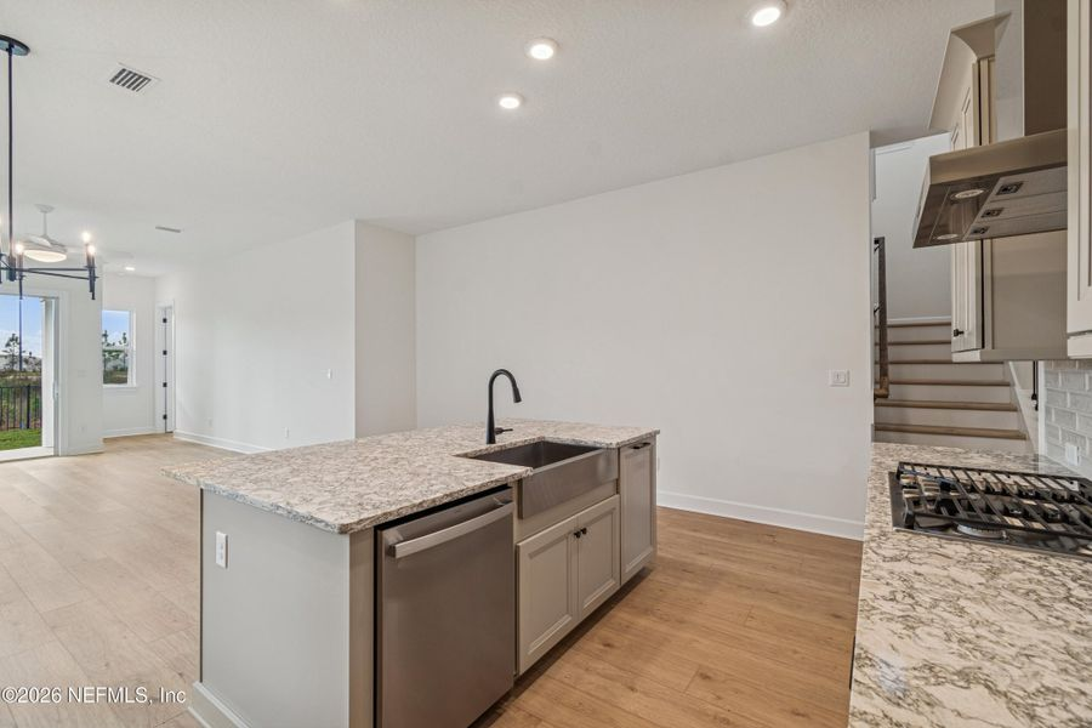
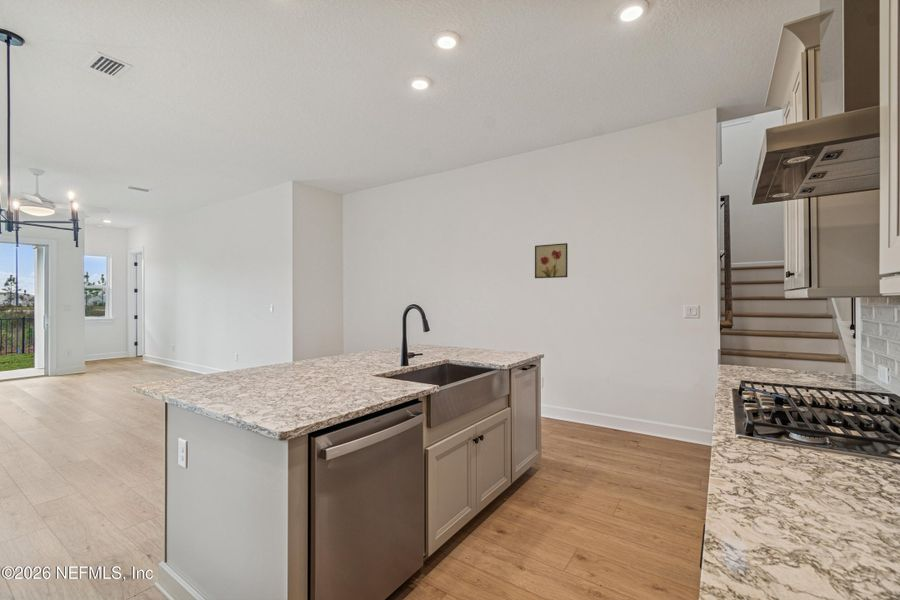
+ wall art [534,242,569,279]
